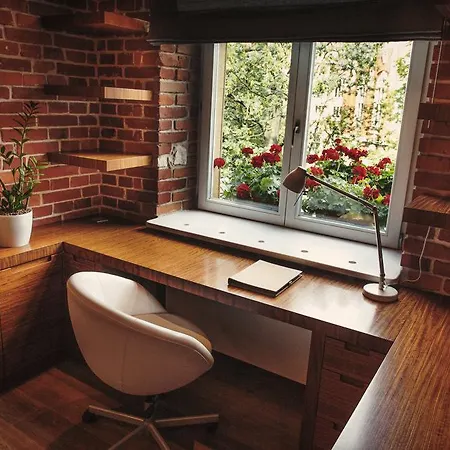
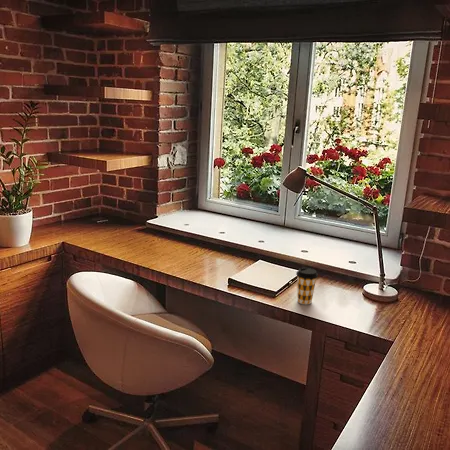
+ coffee cup [295,267,319,305]
